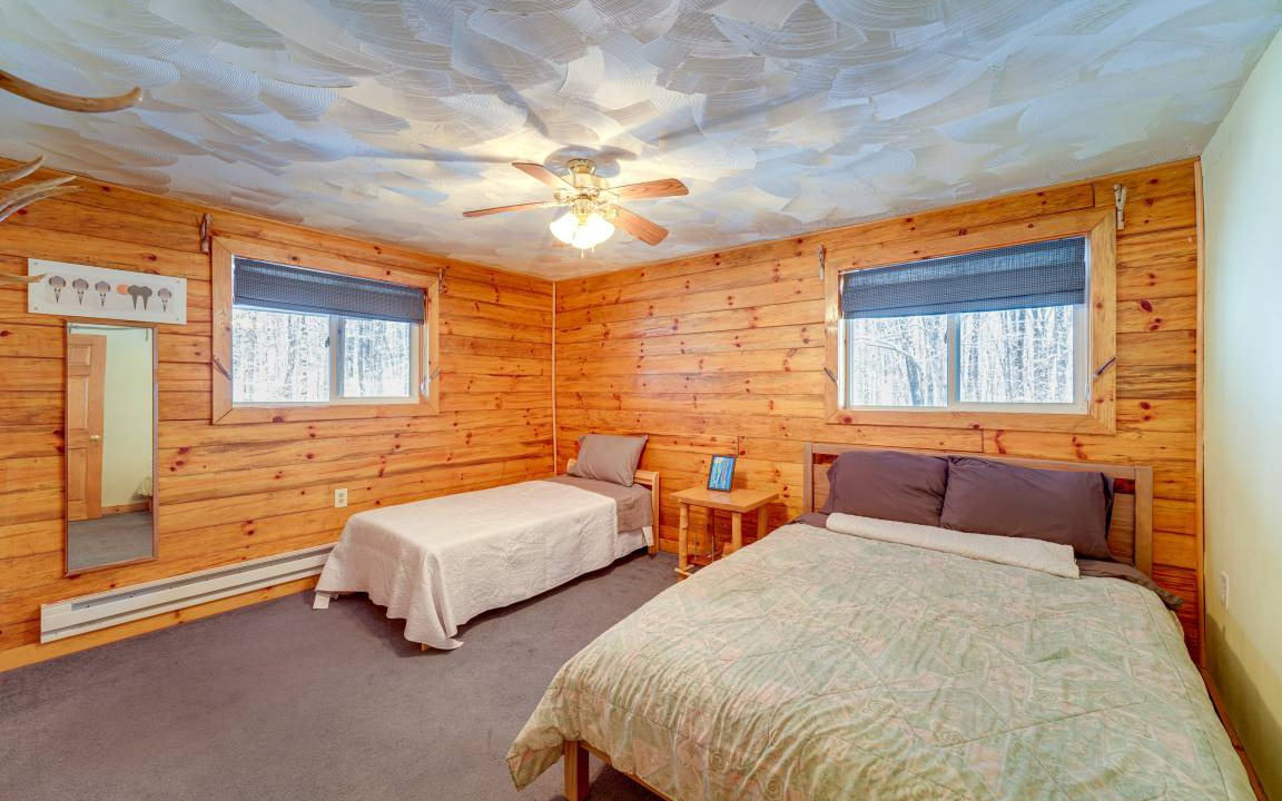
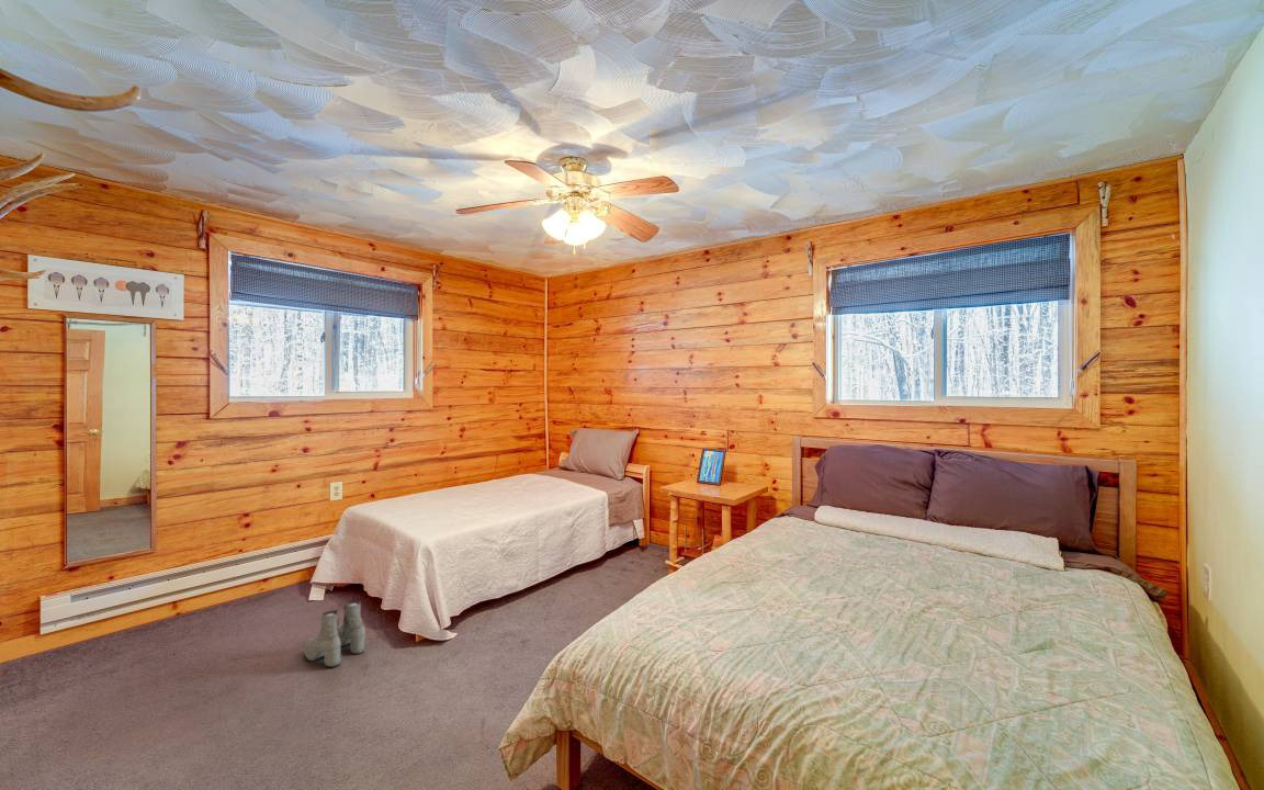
+ boots [303,600,366,668]
